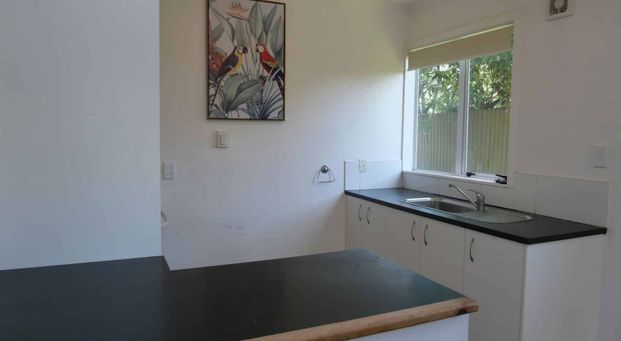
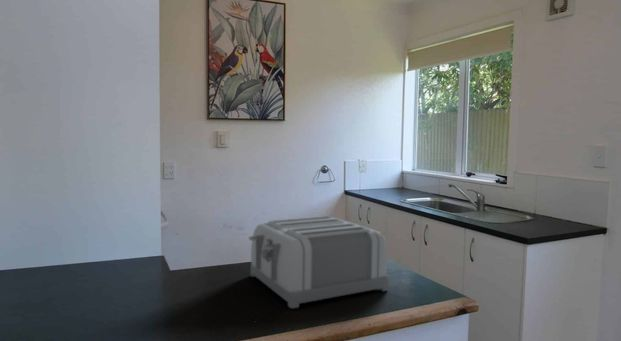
+ toaster [248,215,389,309]
